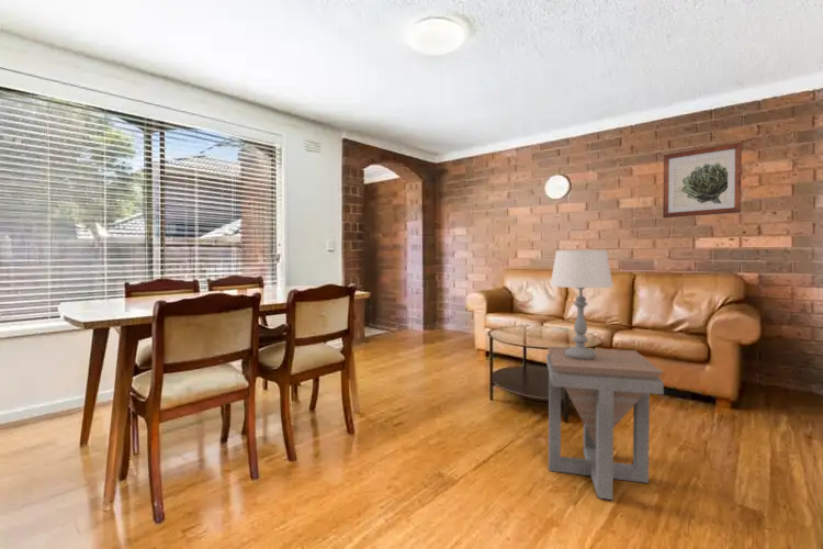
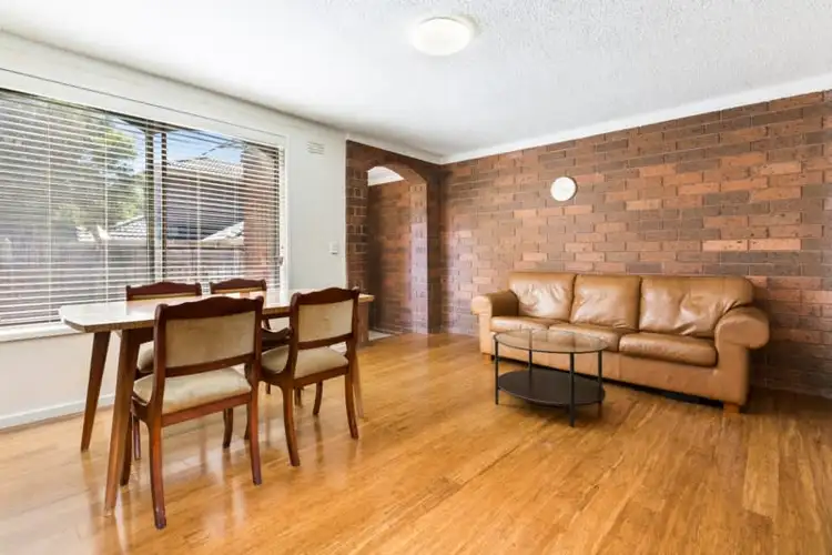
- table lamp [549,249,615,360]
- side table [545,346,665,501]
- wall art [662,142,743,219]
